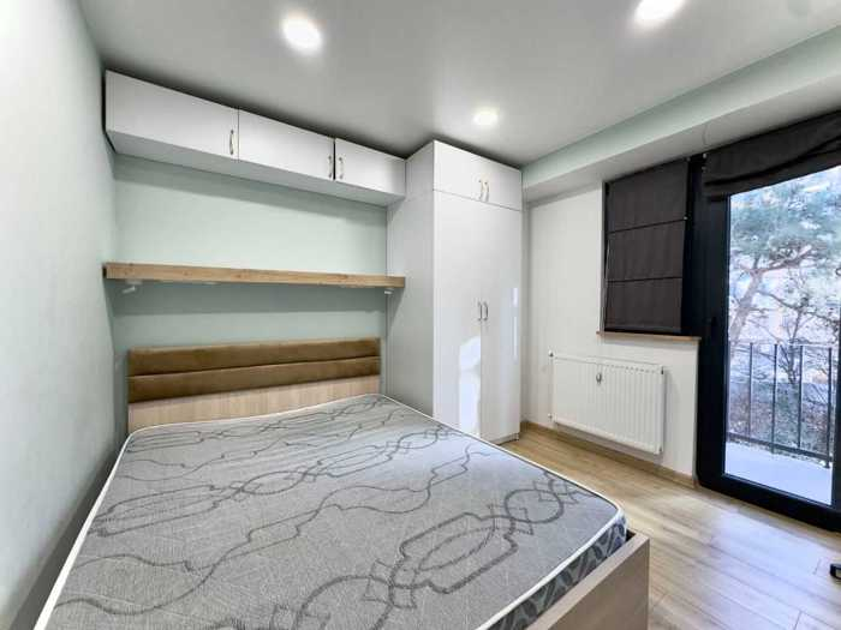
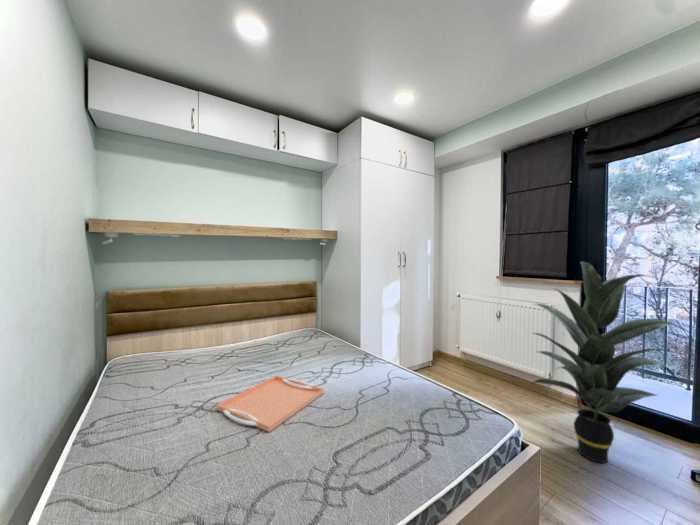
+ serving tray [215,374,325,433]
+ indoor plant [529,260,695,464]
